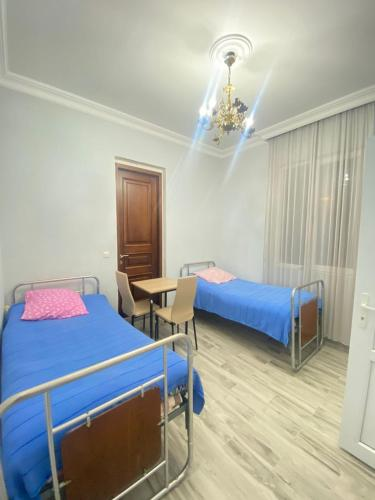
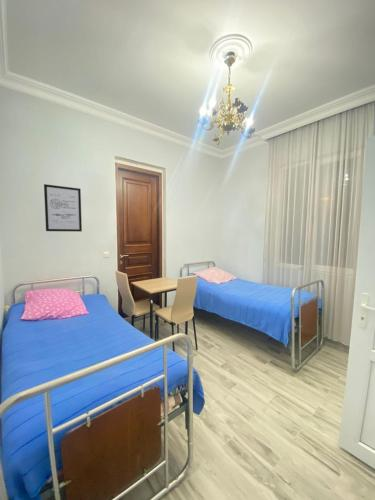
+ wall art [43,183,83,233]
